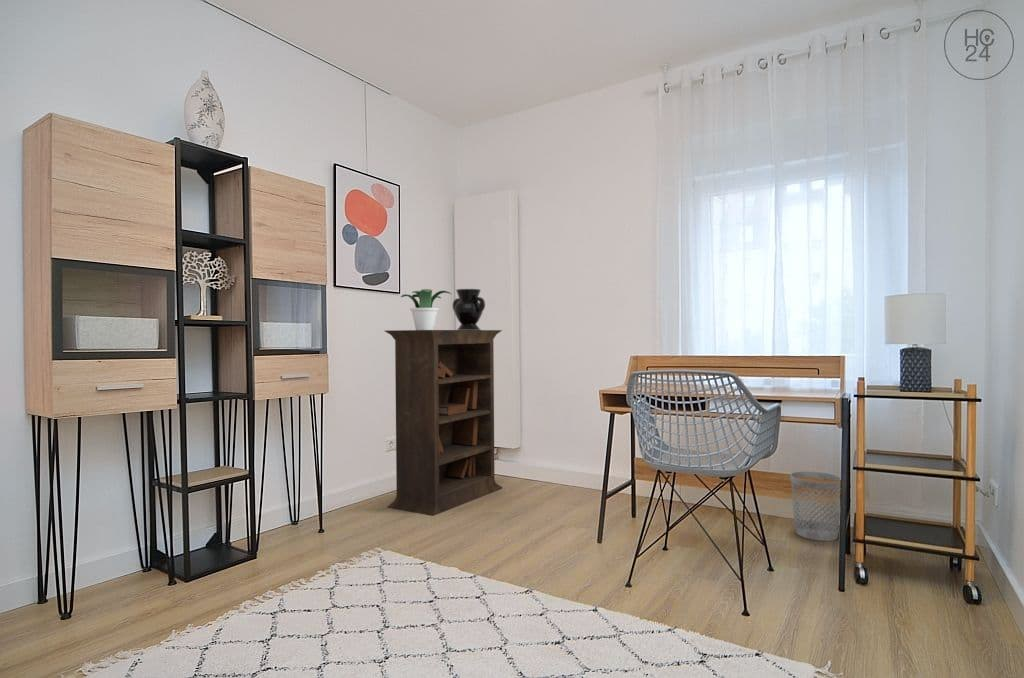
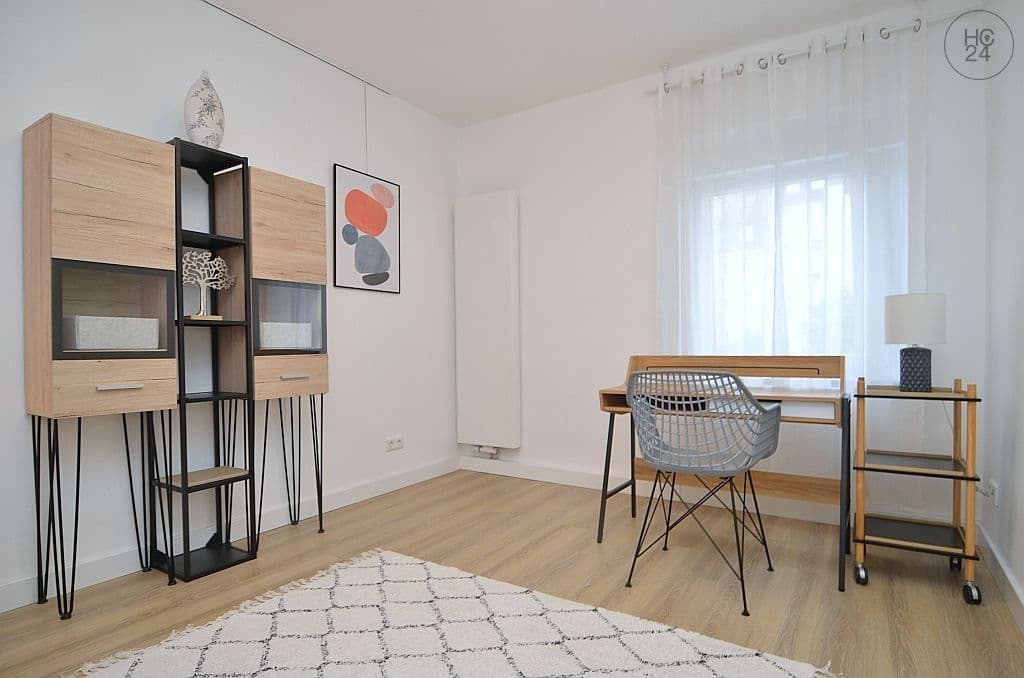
- potted plant [400,288,452,330]
- decorative vase [452,288,486,330]
- wastebasket [789,471,841,542]
- bookcase [384,329,504,517]
